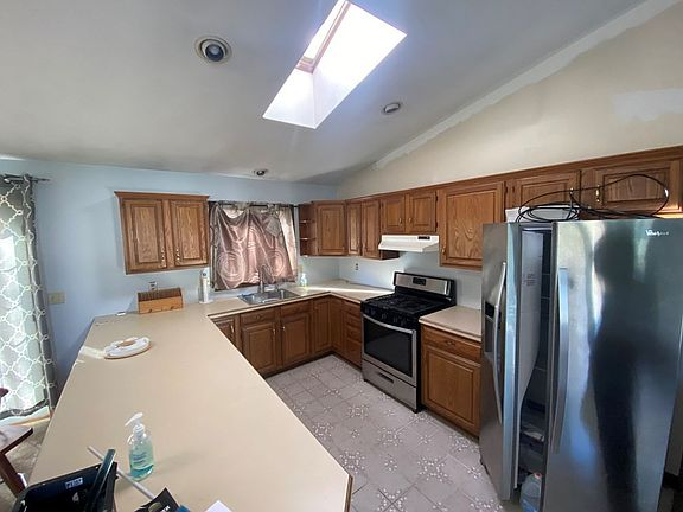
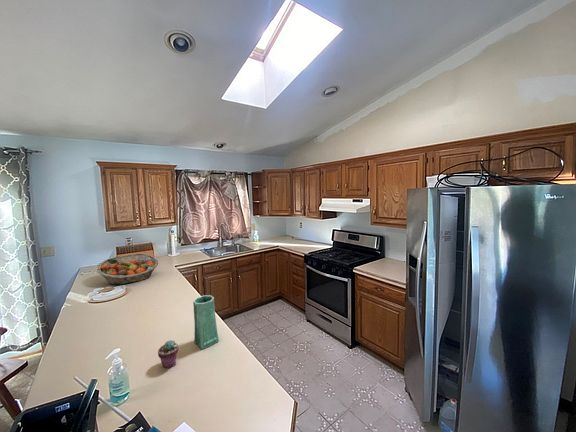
+ fruit basket [96,253,159,286]
+ vase [192,294,220,350]
+ potted succulent [157,339,179,369]
